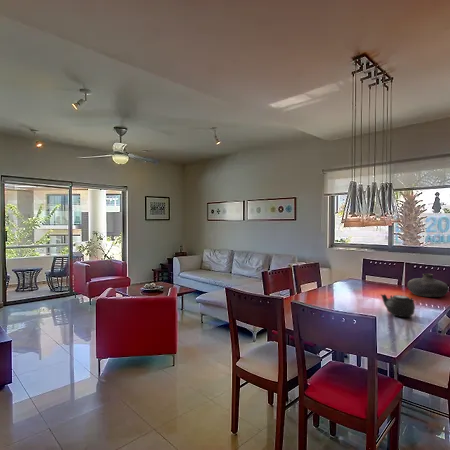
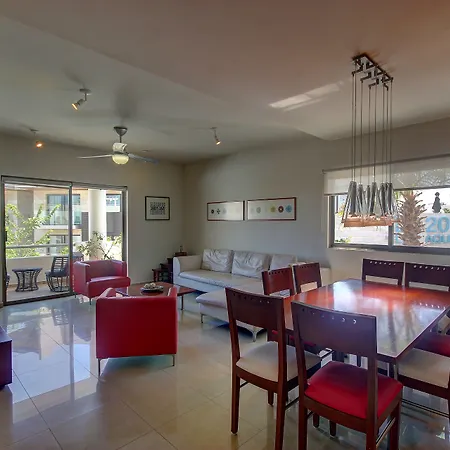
- teapot [379,293,416,318]
- vase [407,273,450,298]
